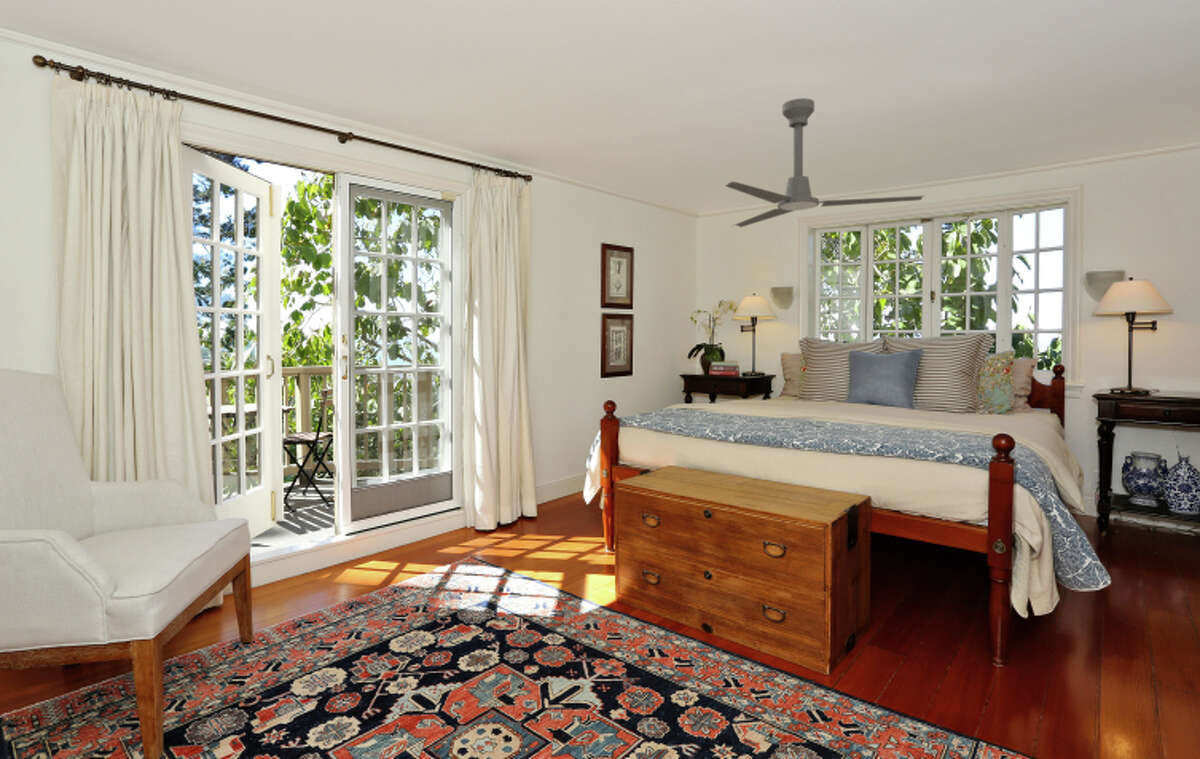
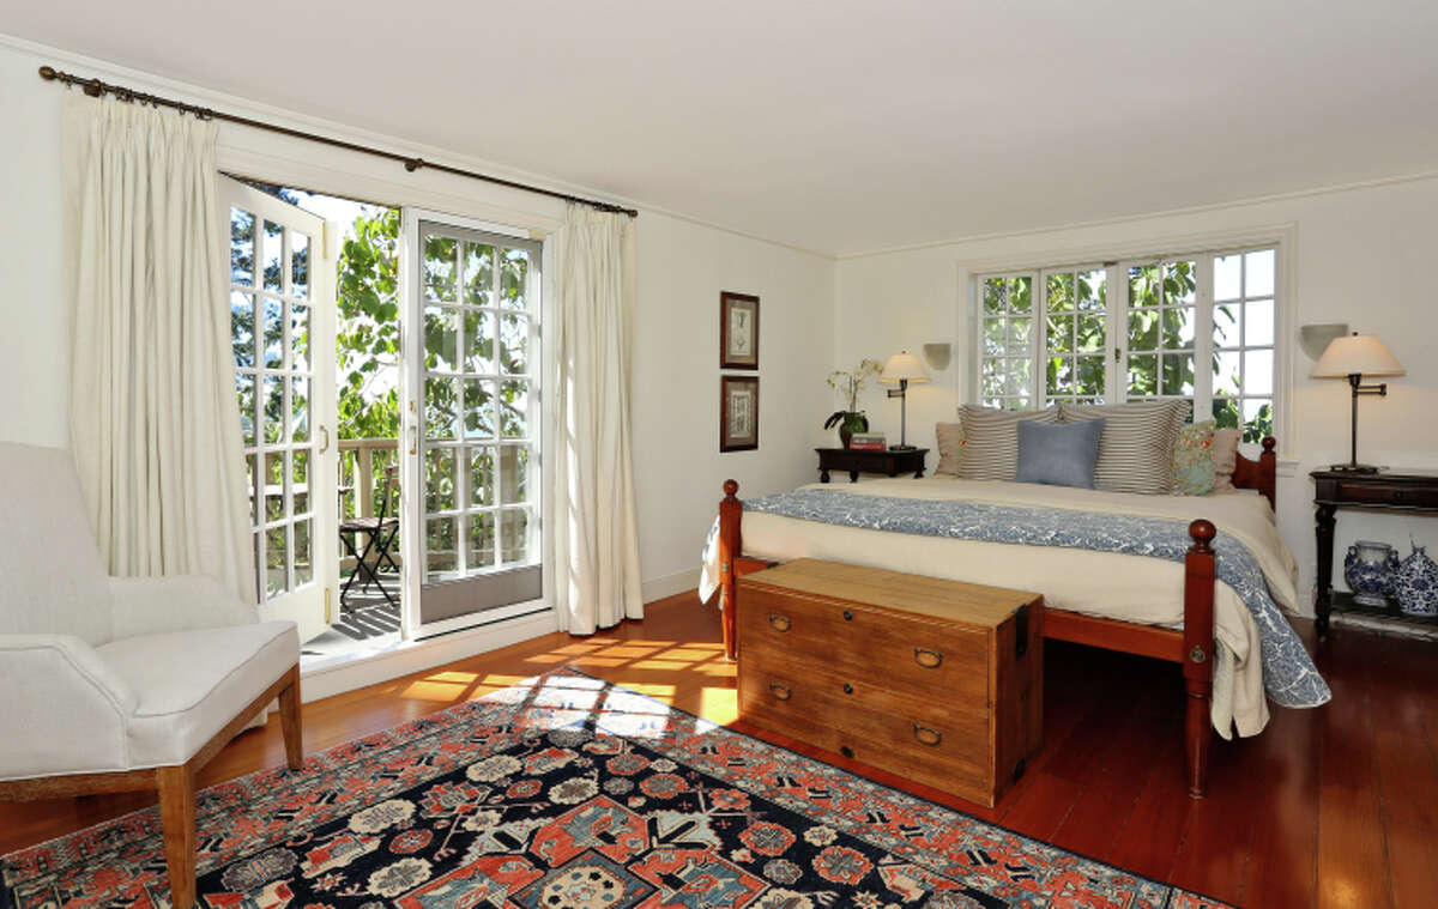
- ceiling fan [725,97,926,228]
